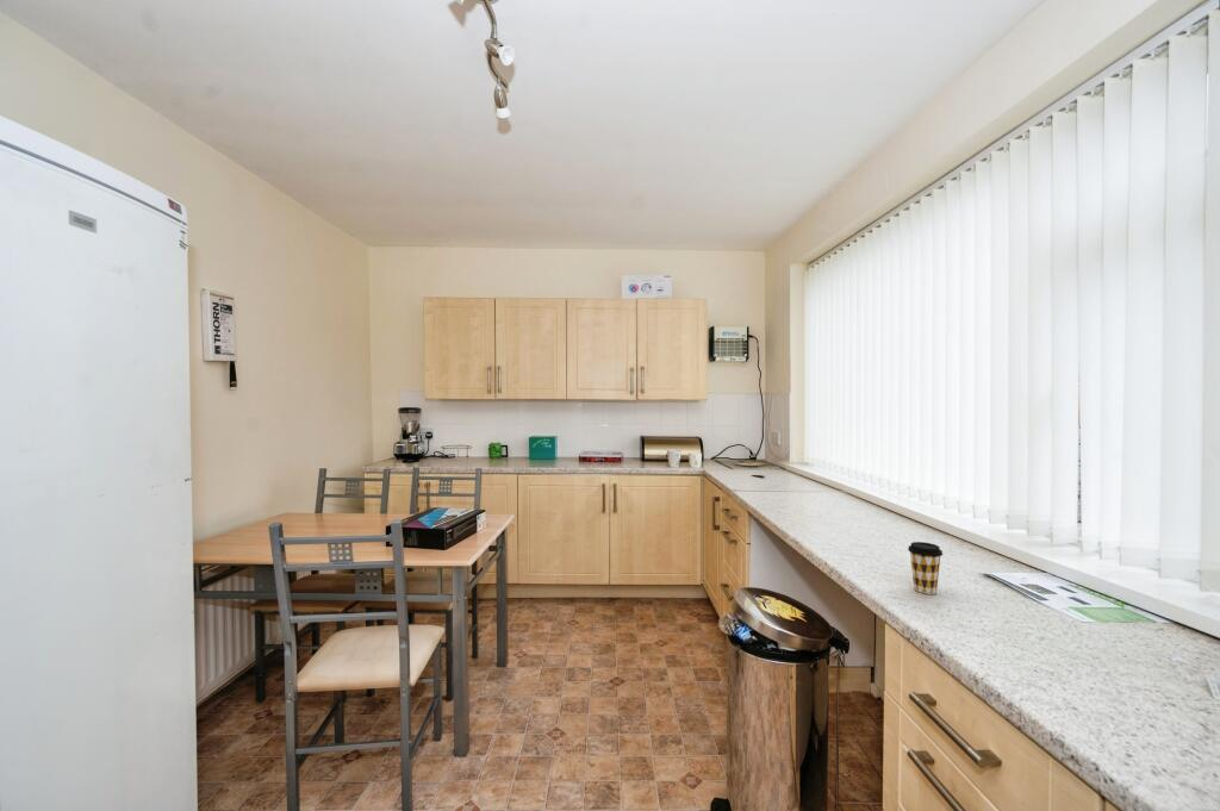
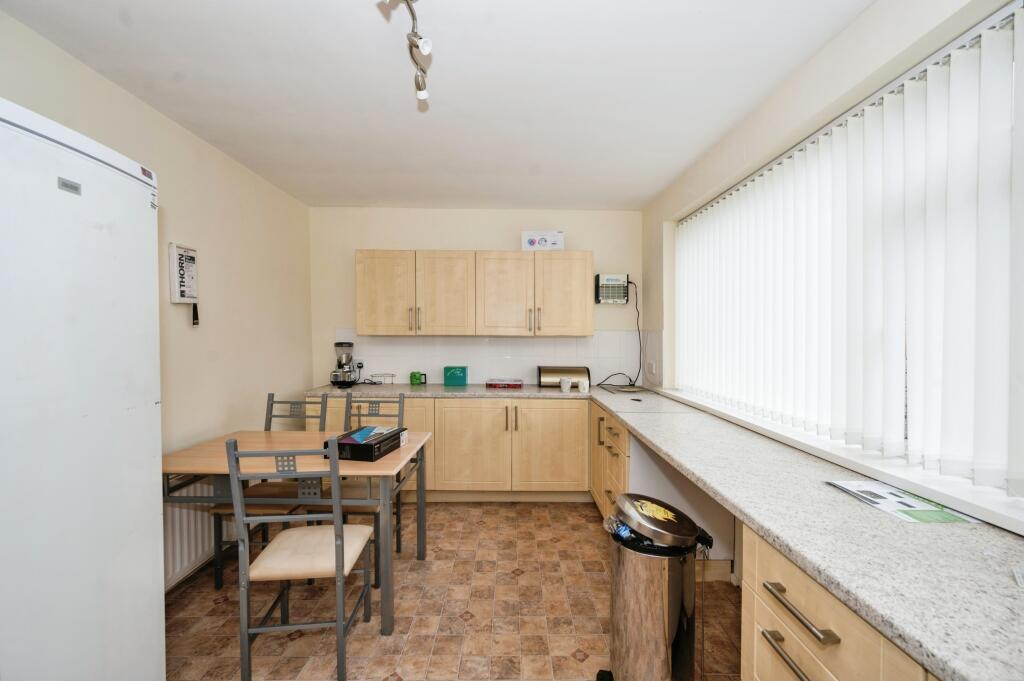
- coffee cup [907,541,944,595]
